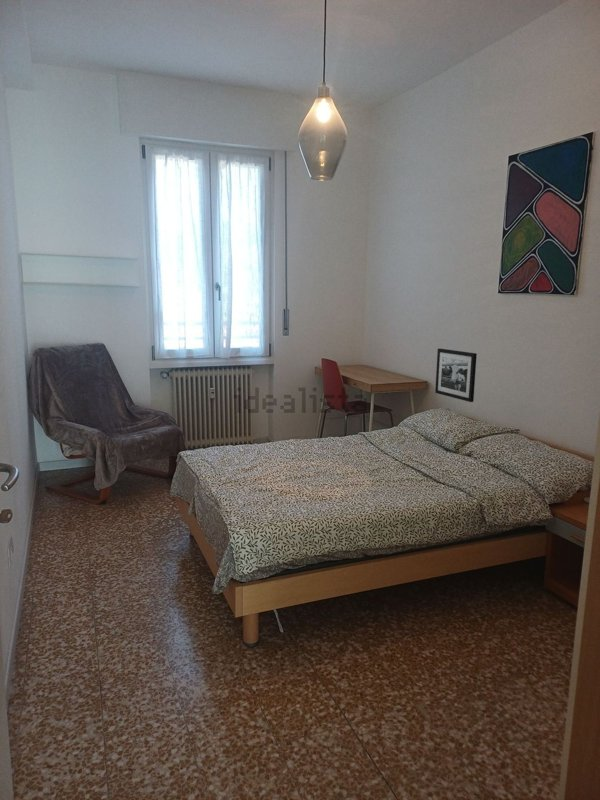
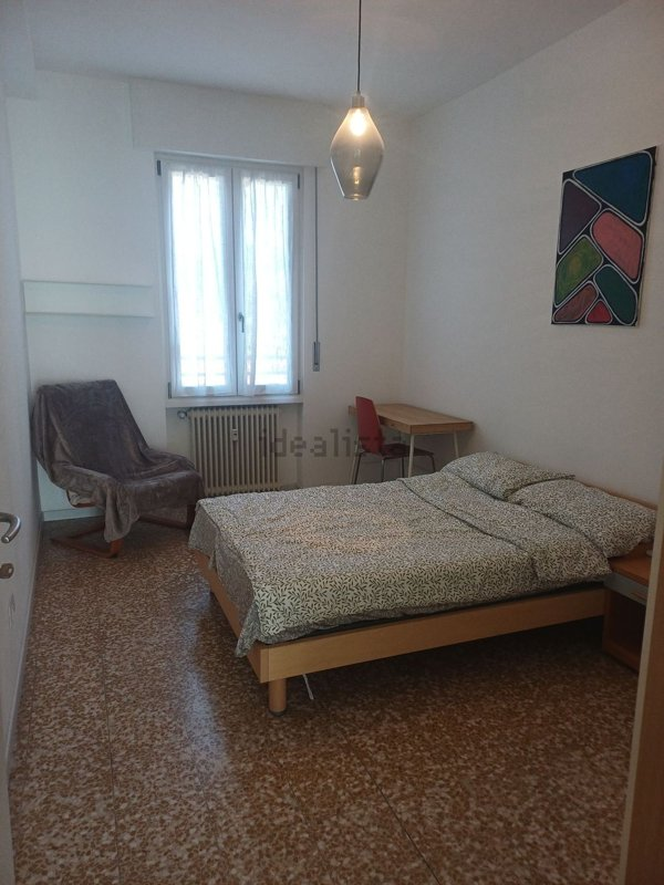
- picture frame [434,348,478,403]
